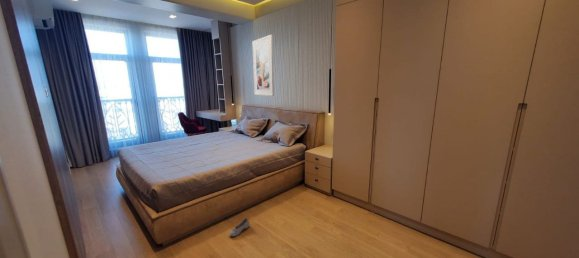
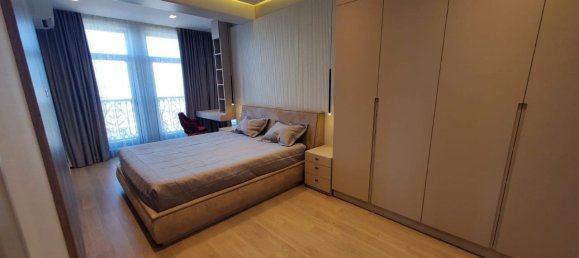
- shoe [228,217,250,237]
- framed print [252,34,275,97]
